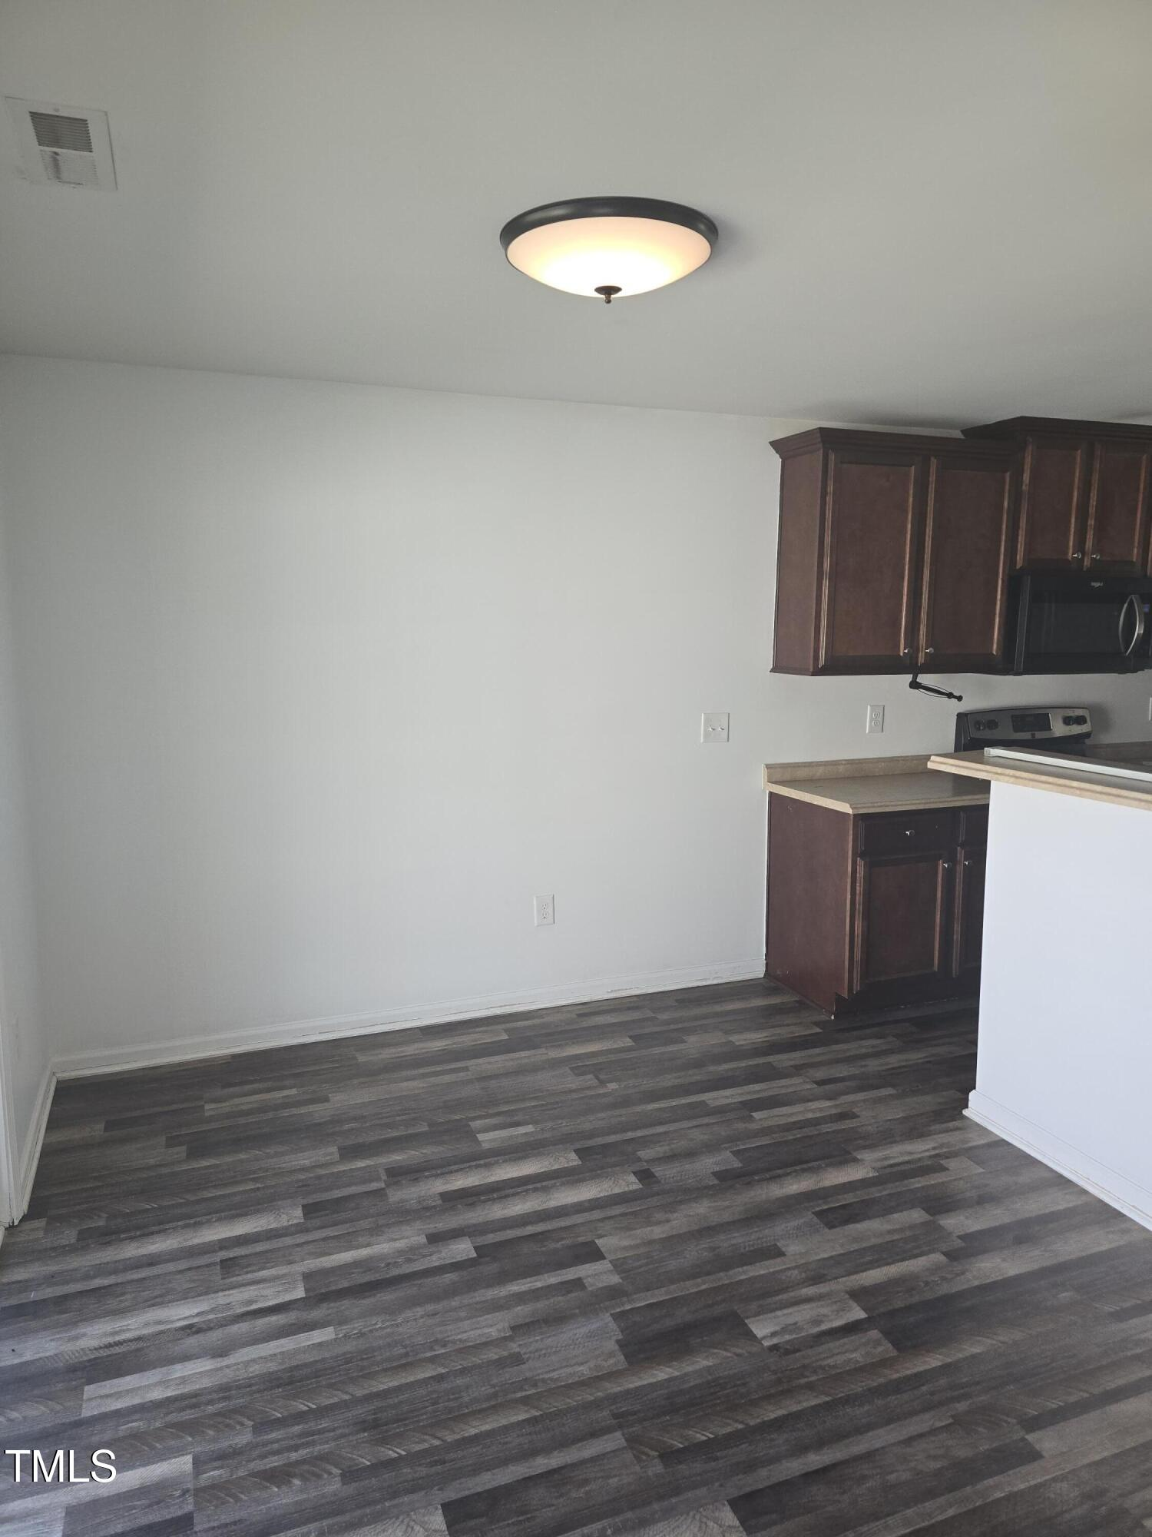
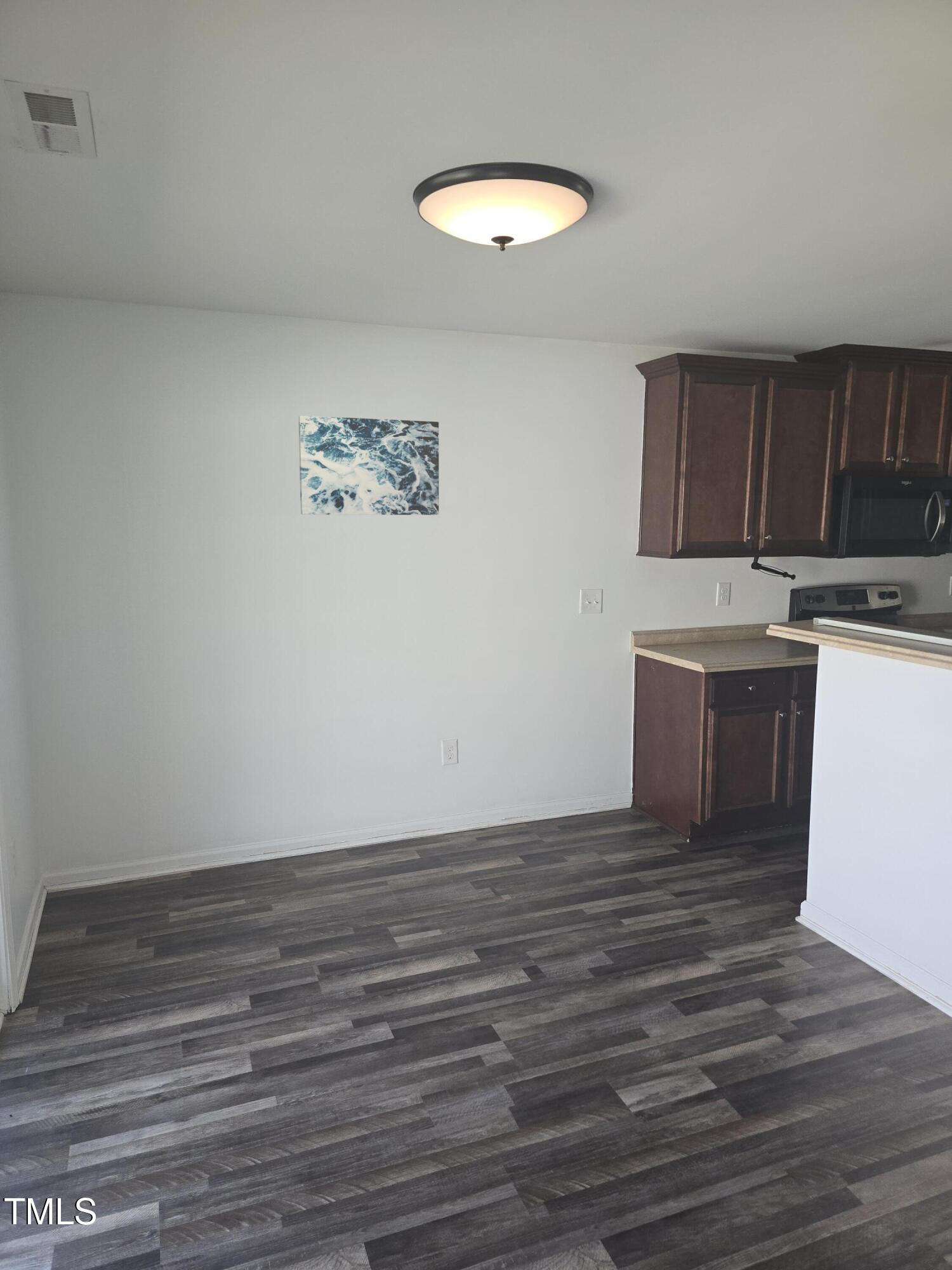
+ wall art [298,415,439,516]
